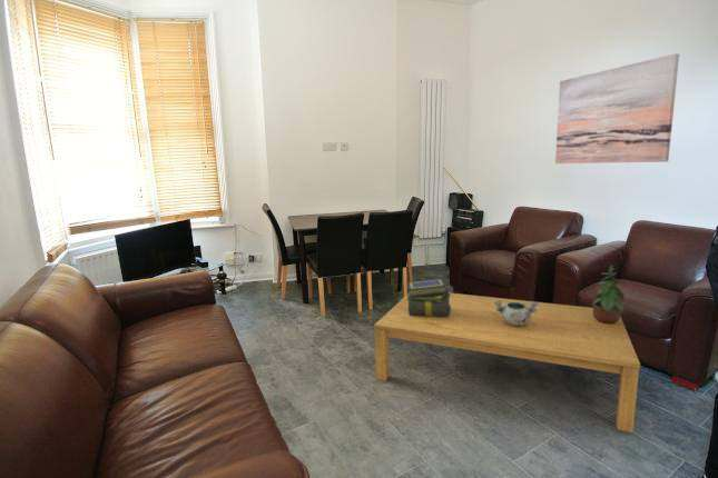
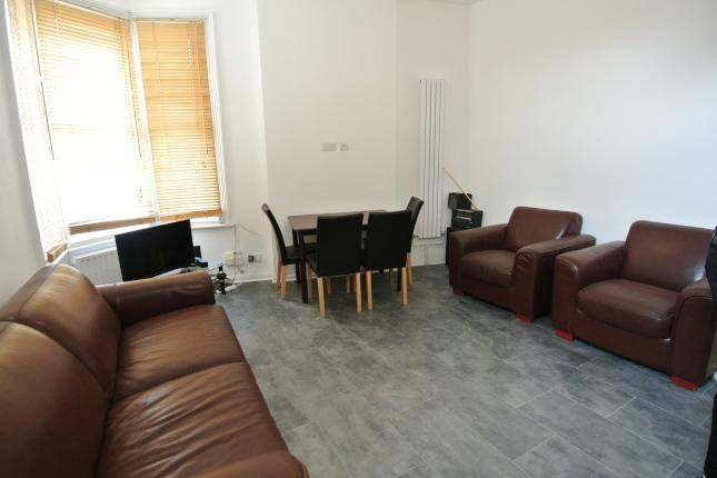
- decorative bowl [494,300,539,326]
- wall art [554,52,680,165]
- coffee table [373,292,641,434]
- potted plant [591,265,626,323]
- stack of books [405,278,451,317]
